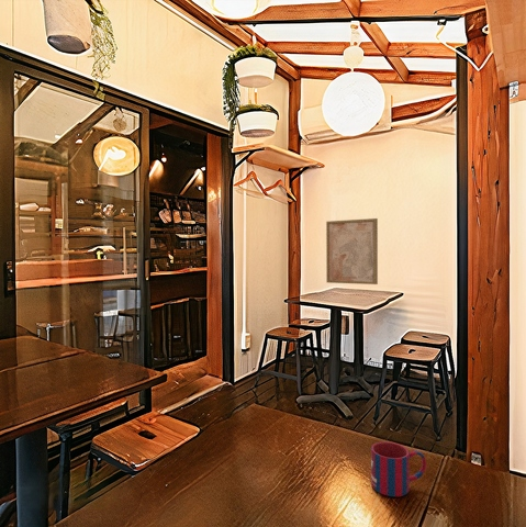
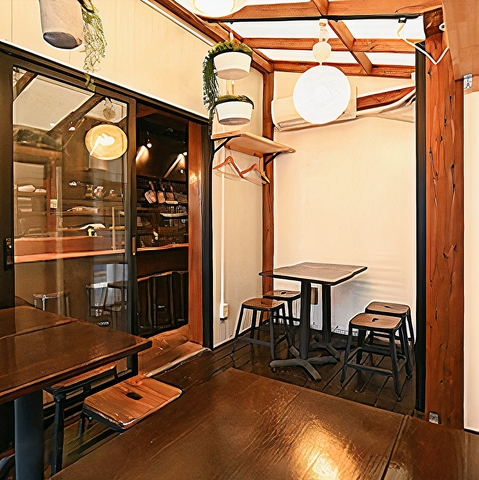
- wall art [325,217,379,285]
- mug [370,441,427,498]
